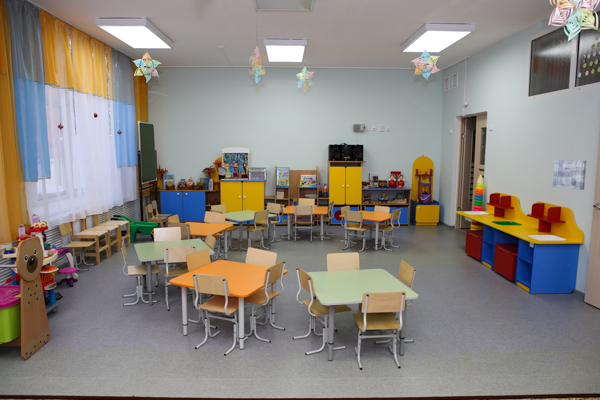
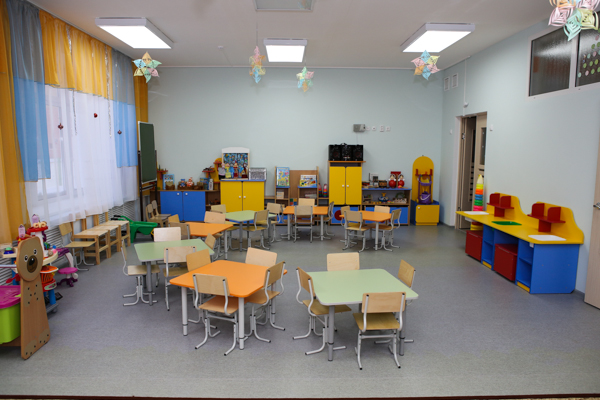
- wall art [551,159,587,191]
